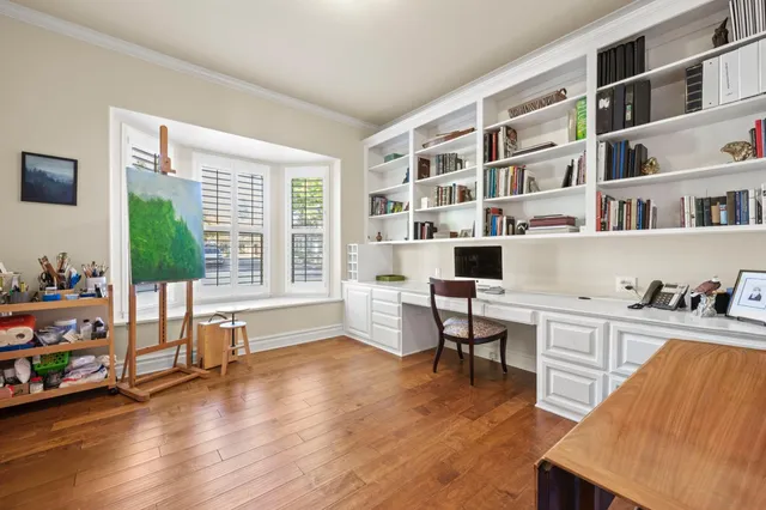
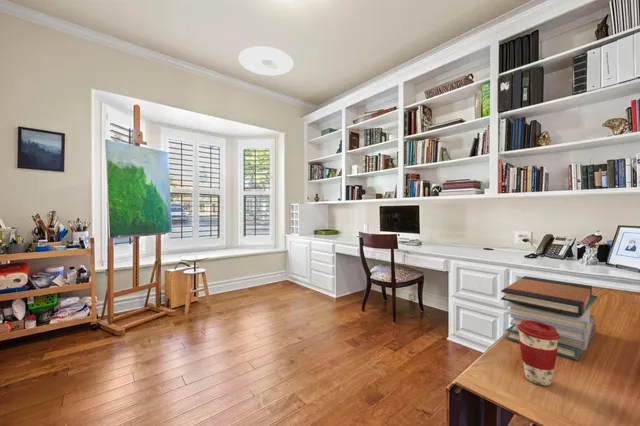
+ ceiling light [237,45,294,76]
+ coffee cup [518,320,560,386]
+ book stack [500,275,598,361]
